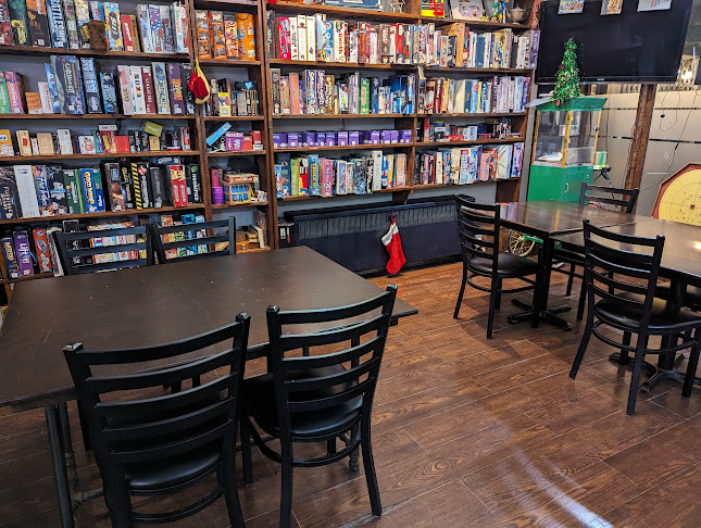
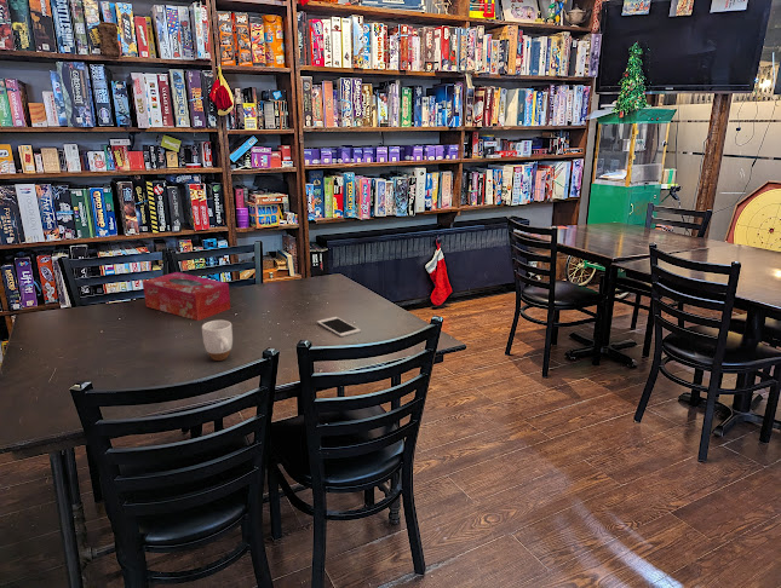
+ cell phone [316,316,362,338]
+ mug [201,319,234,362]
+ tissue box [142,271,231,322]
